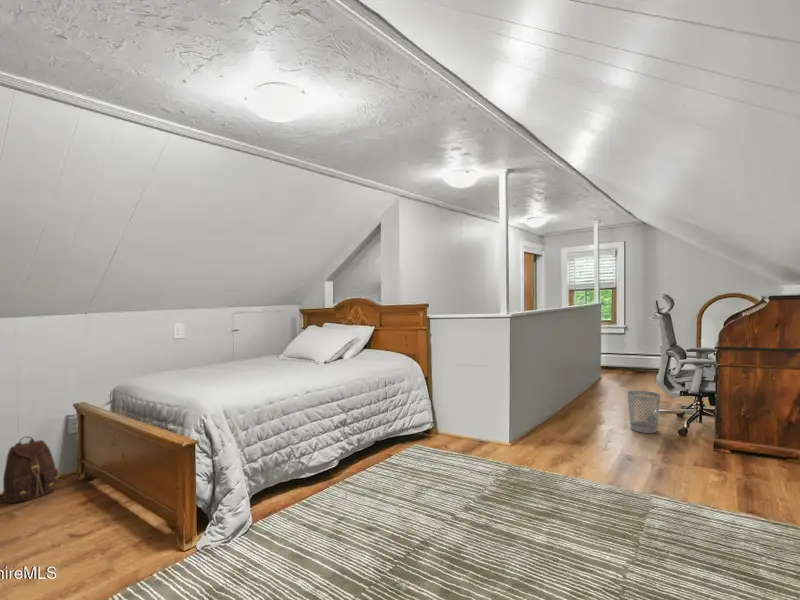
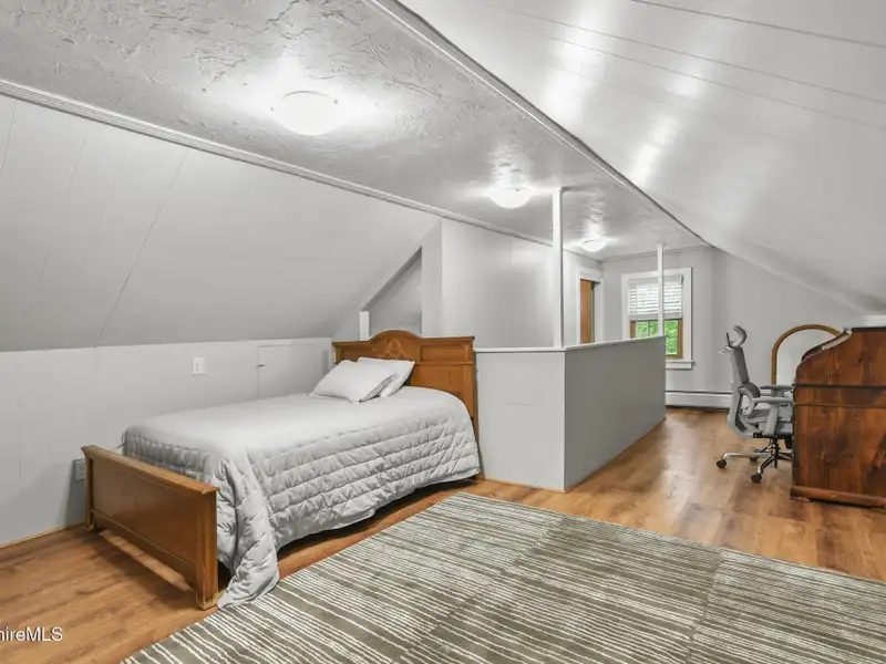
- wastebasket [626,390,661,434]
- backpack [0,435,62,504]
